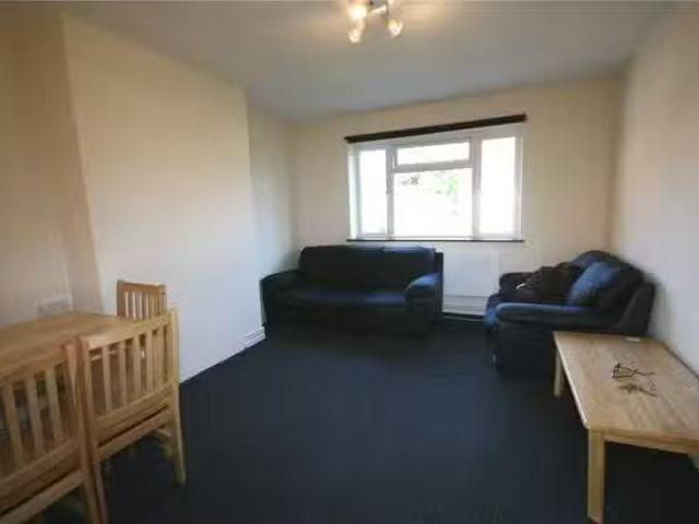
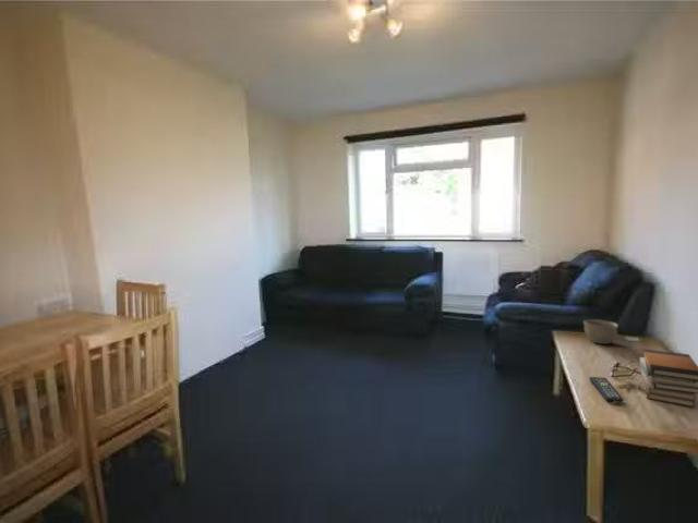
+ bowl [582,318,619,345]
+ remote control [588,376,624,403]
+ book stack [639,348,698,409]
